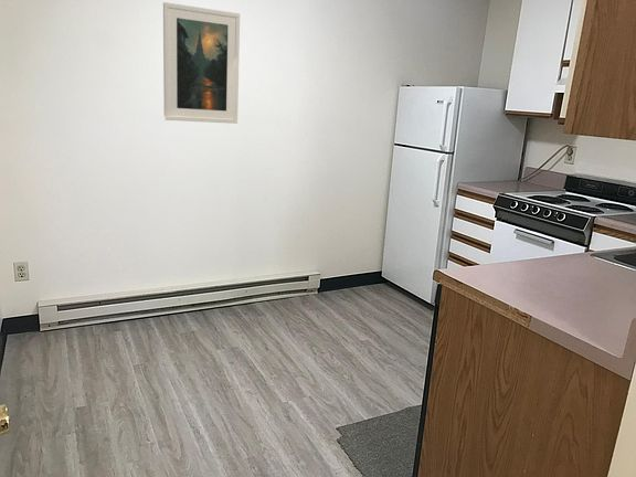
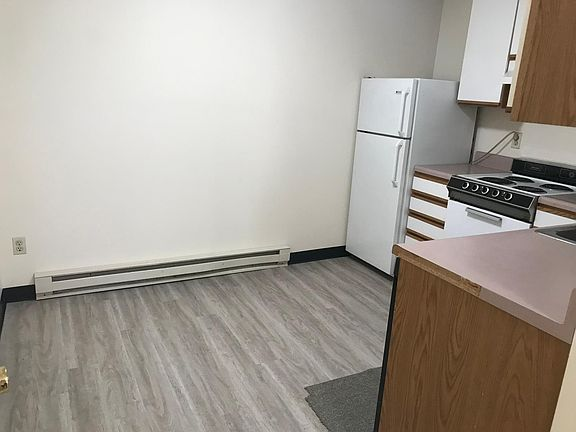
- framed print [162,1,241,125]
